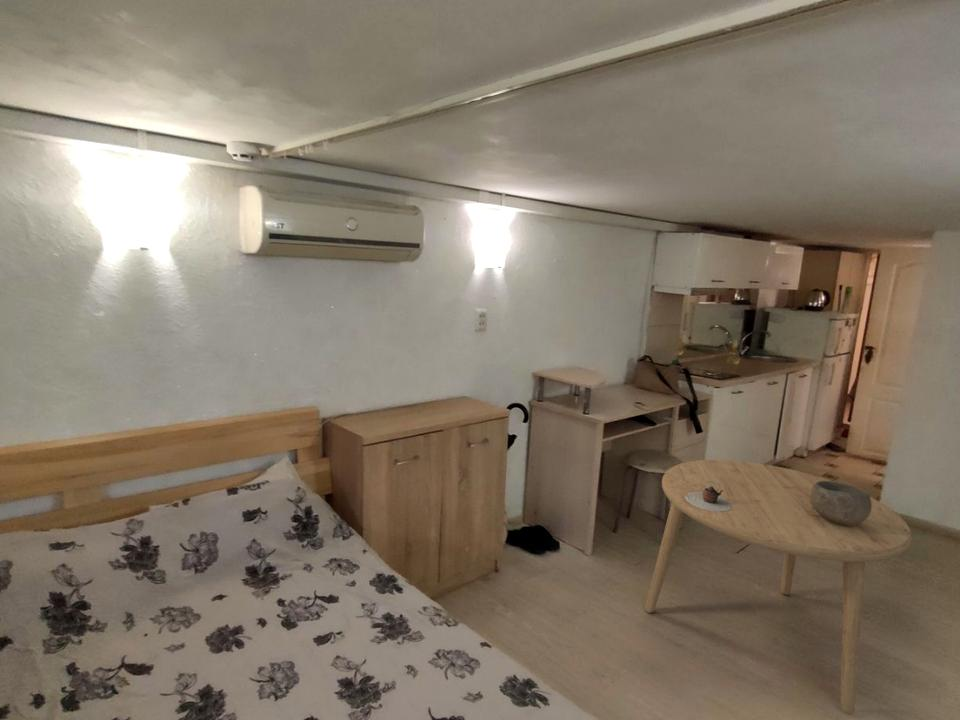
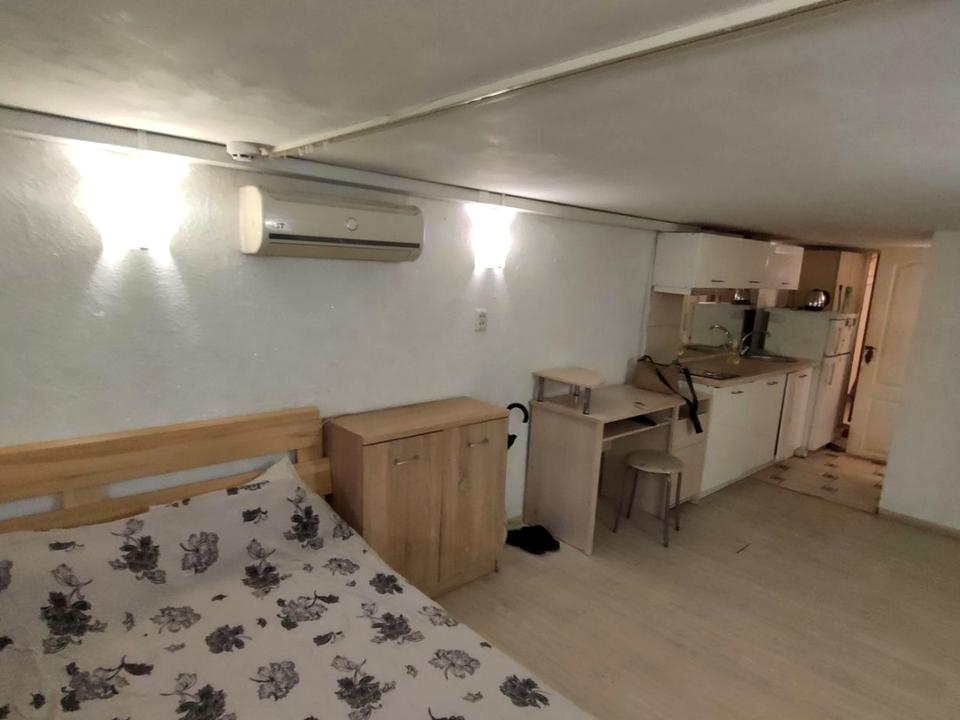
- bowl [810,480,872,526]
- teapot [685,482,732,512]
- dining table [644,459,913,715]
